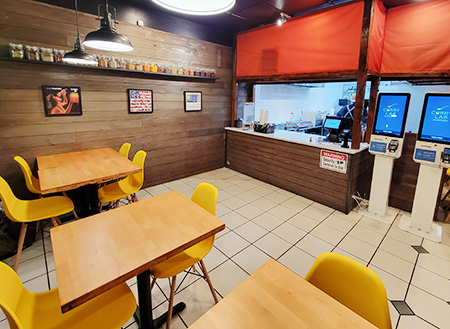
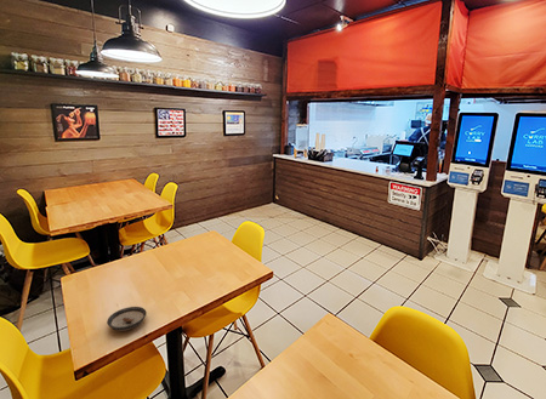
+ saucer [106,306,148,332]
